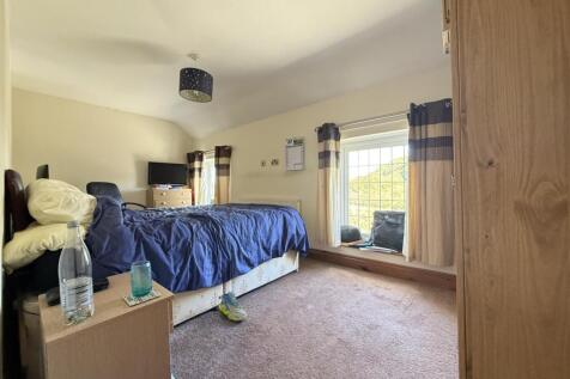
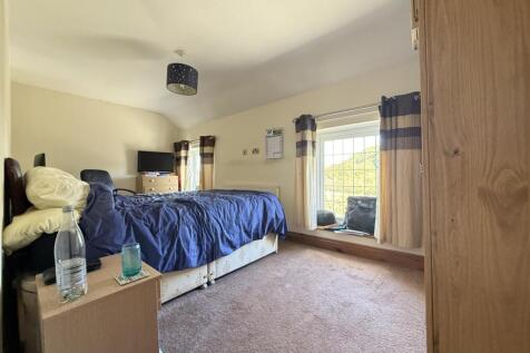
- sneaker [218,291,248,322]
